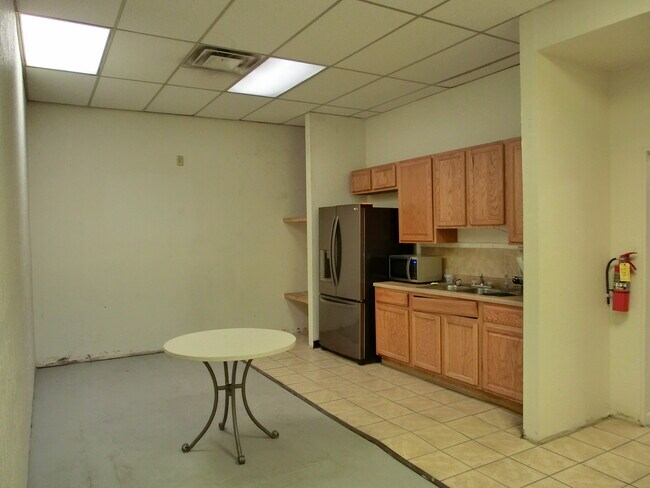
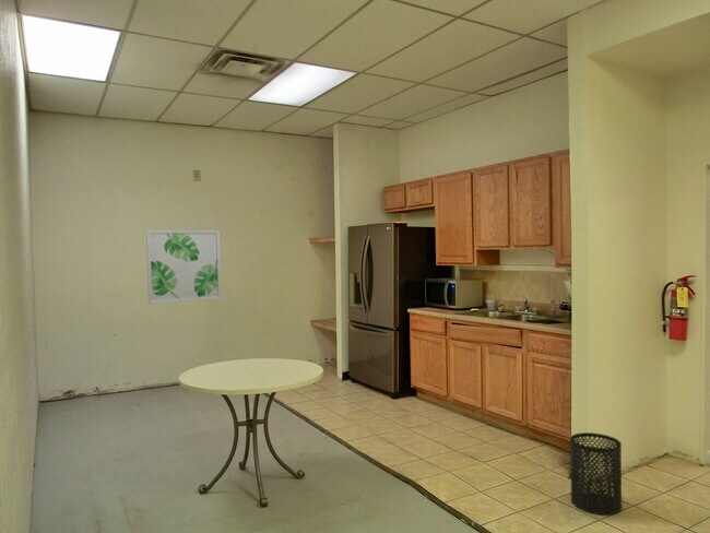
+ trash can [569,431,623,517]
+ wall art [145,229,223,305]
